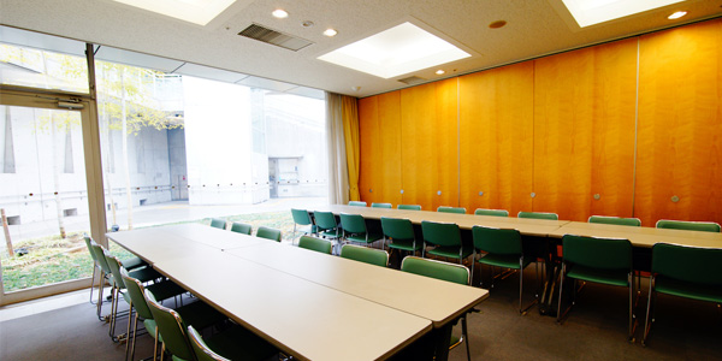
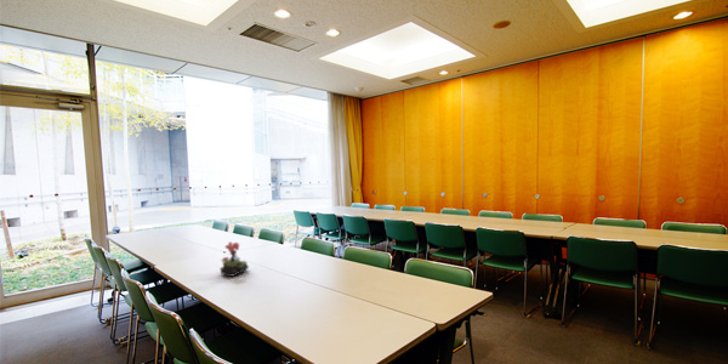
+ plant [218,241,250,278]
